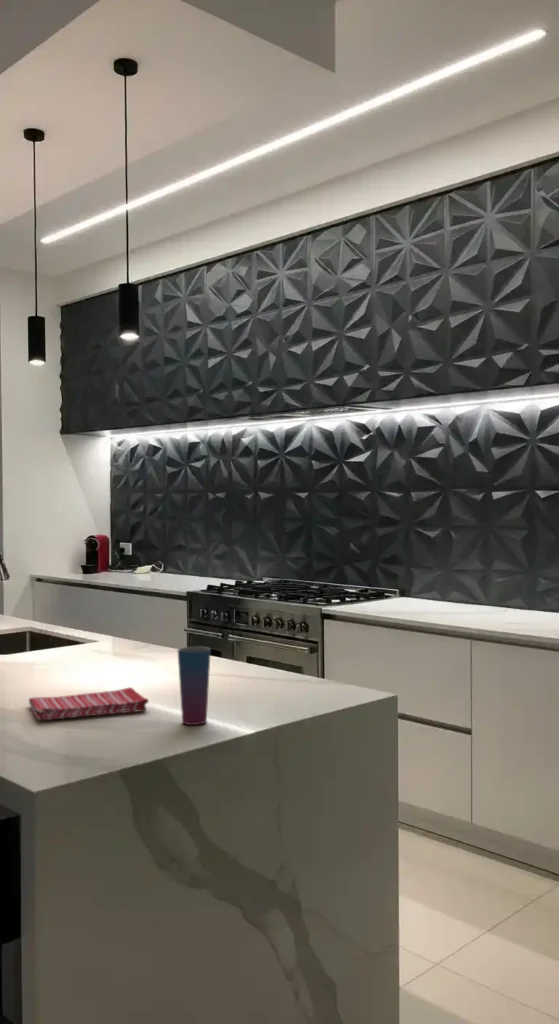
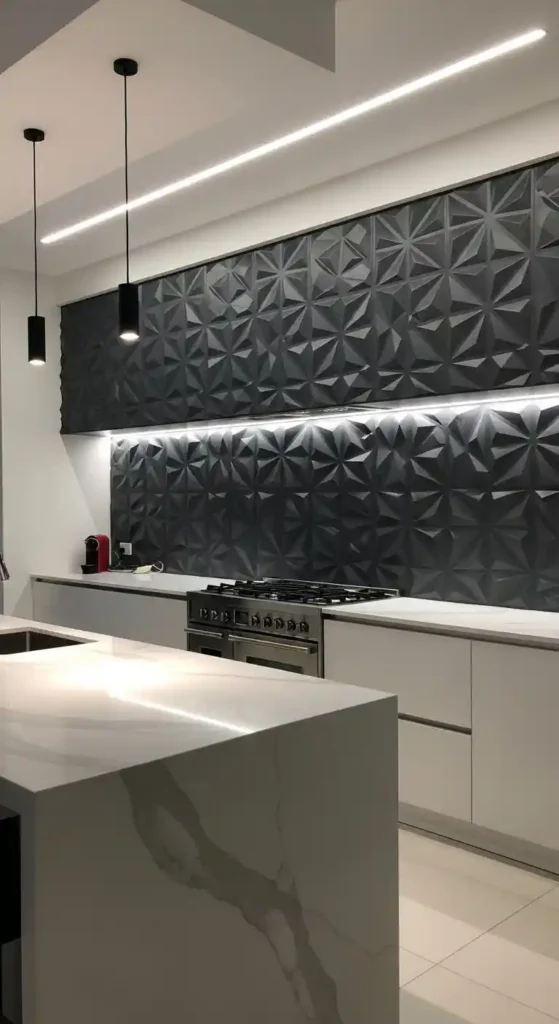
- dish towel [28,686,150,721]
- cup [177,646,212,726]
